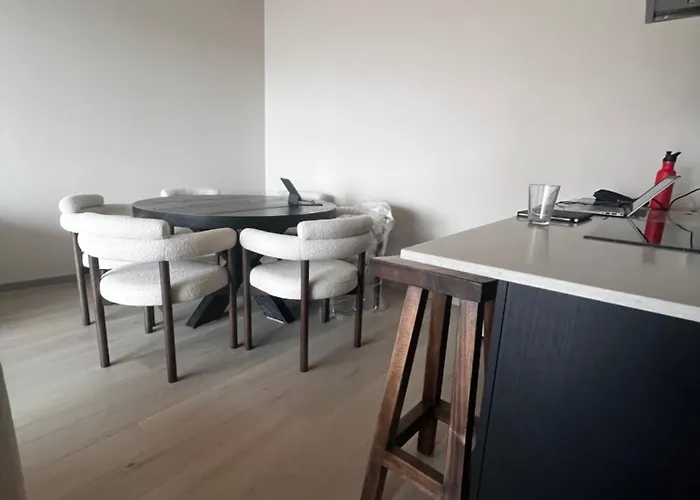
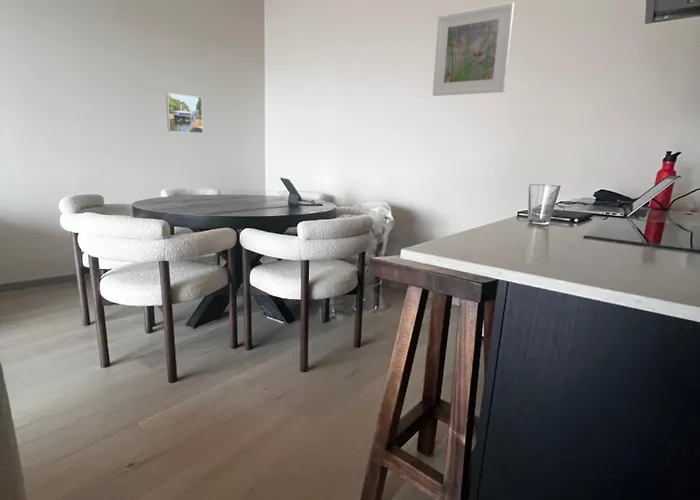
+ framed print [432,1,515,97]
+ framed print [165,92,204,134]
